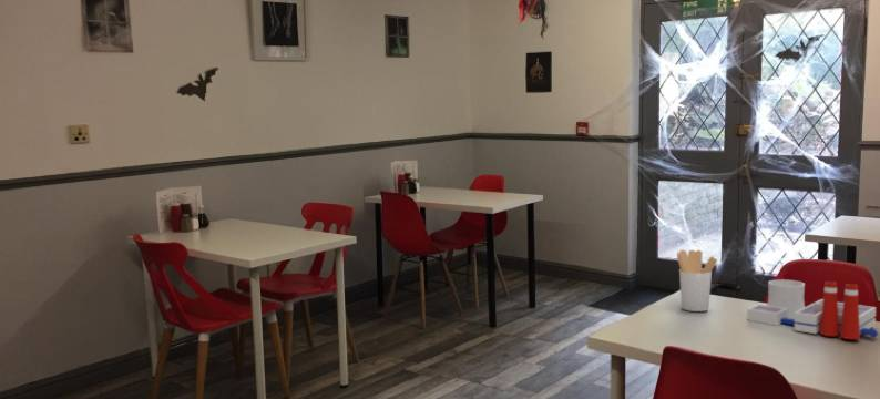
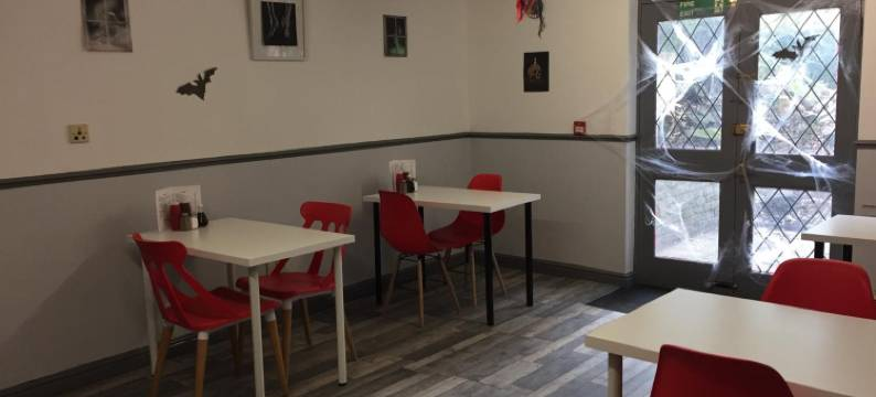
- architectural model [746,278,880,340]
- utensil holder [676,249,718,313]
